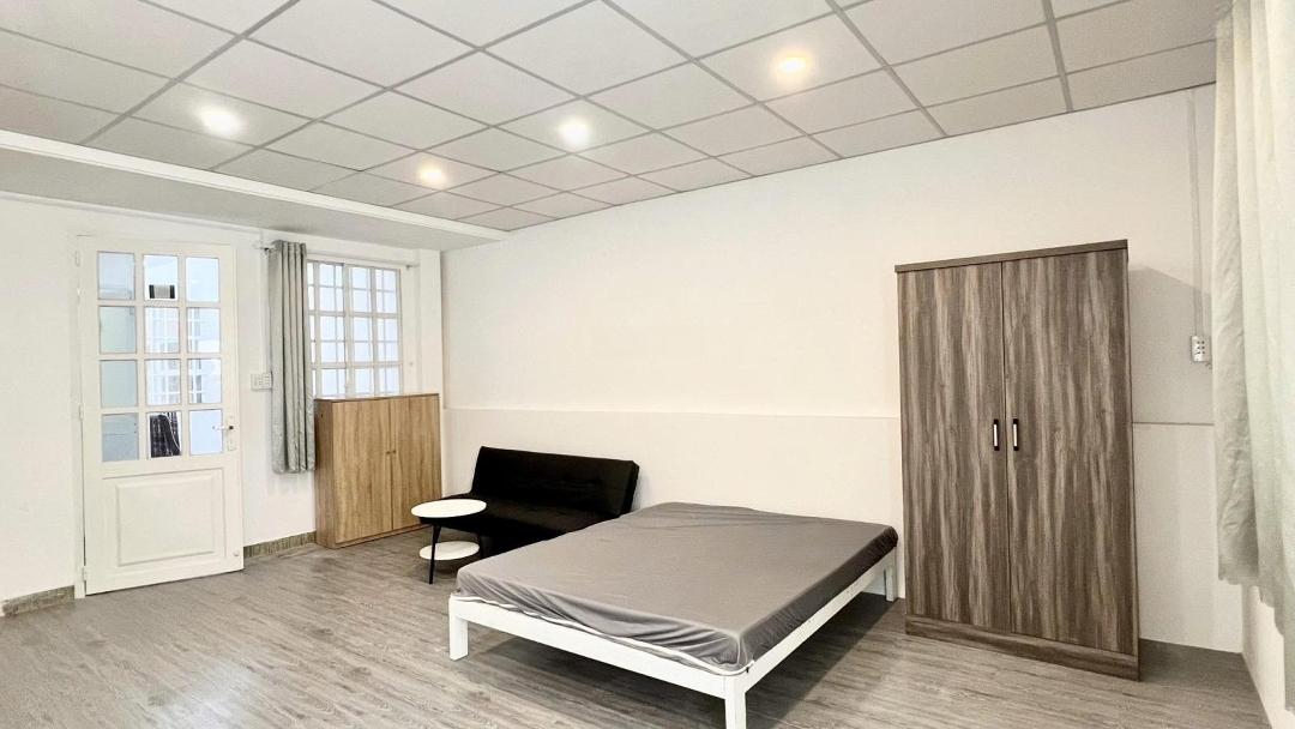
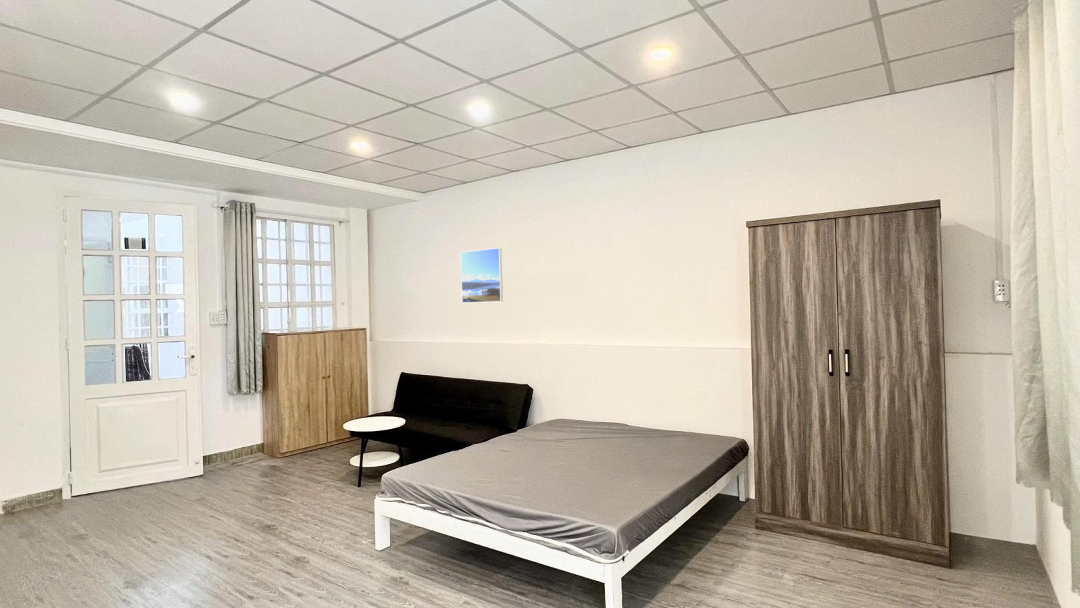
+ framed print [460,247,504,304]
